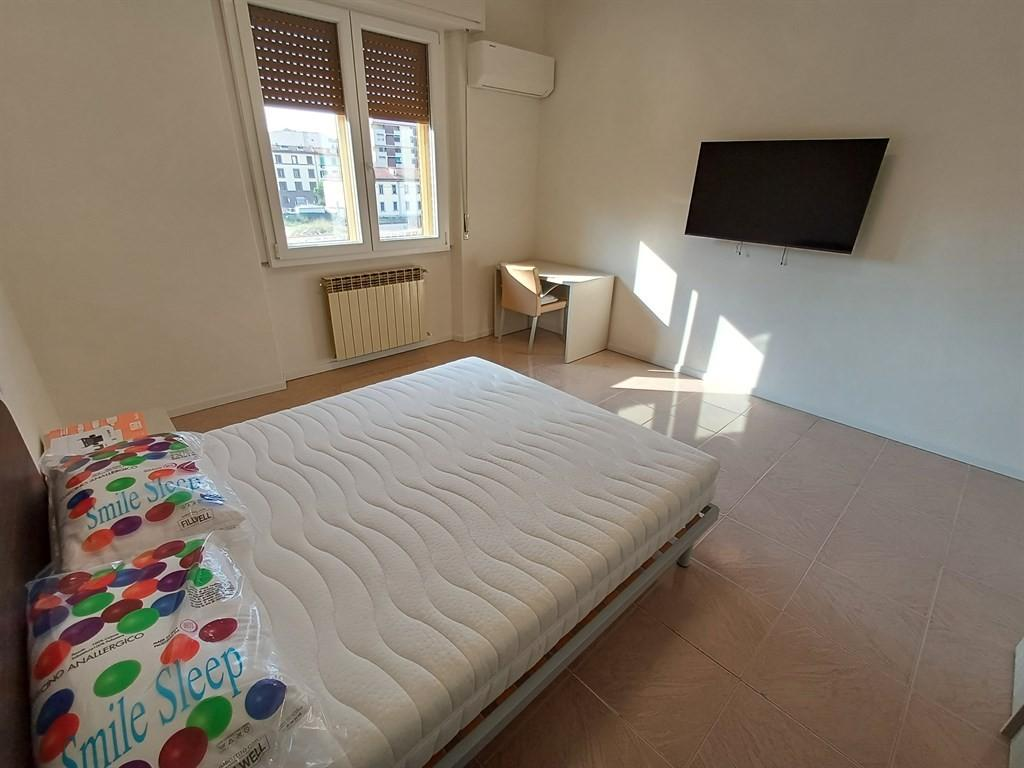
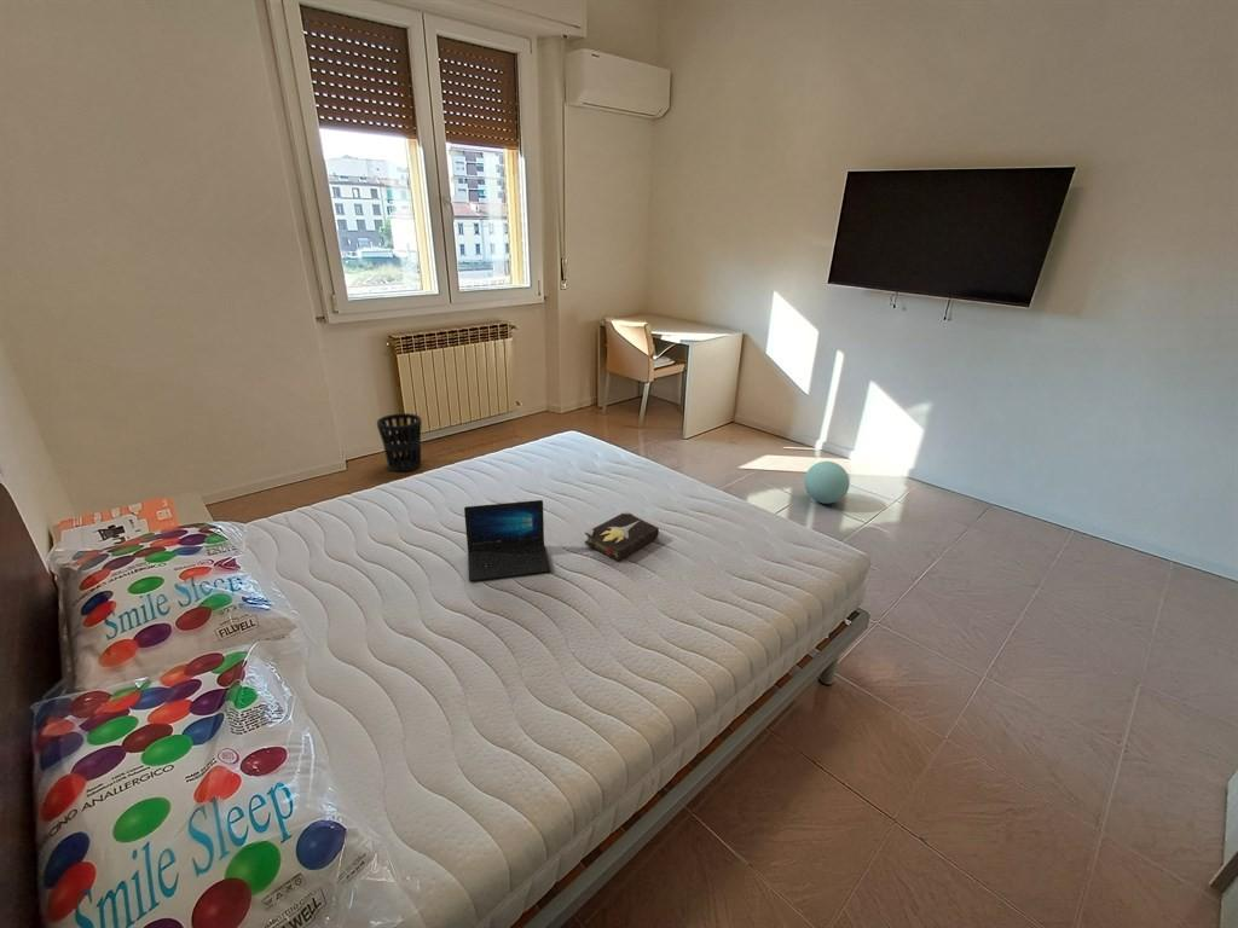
+ ball [803,460,851,505]
+ laptop [463,499,551,582]
+ wastebasket [376,412,423,472]
+ hardback book [584,510,660,563]
